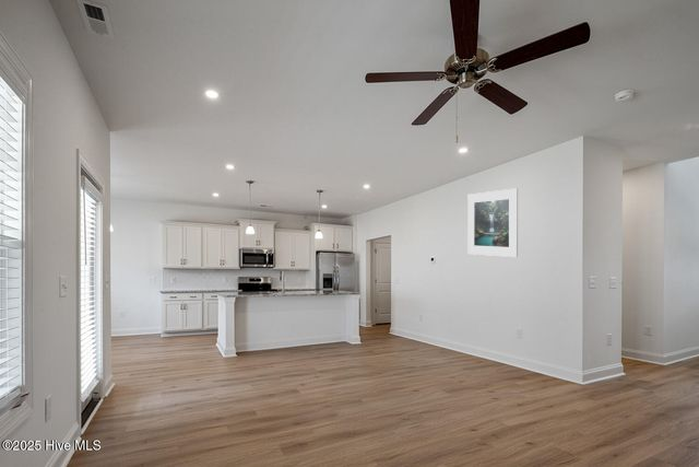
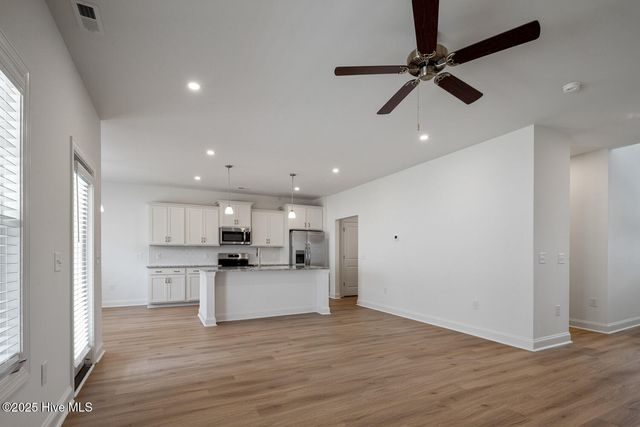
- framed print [466,188,519,258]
